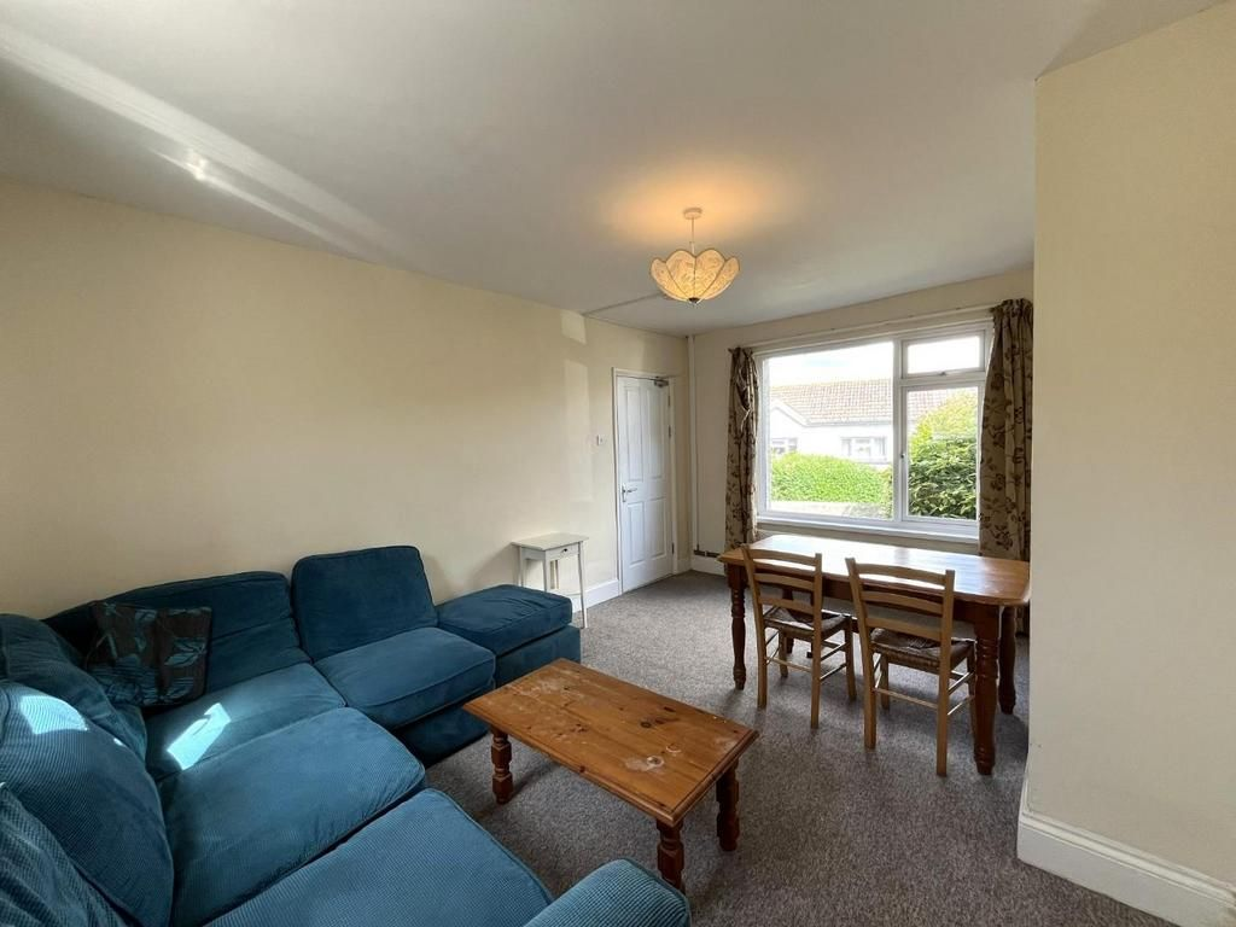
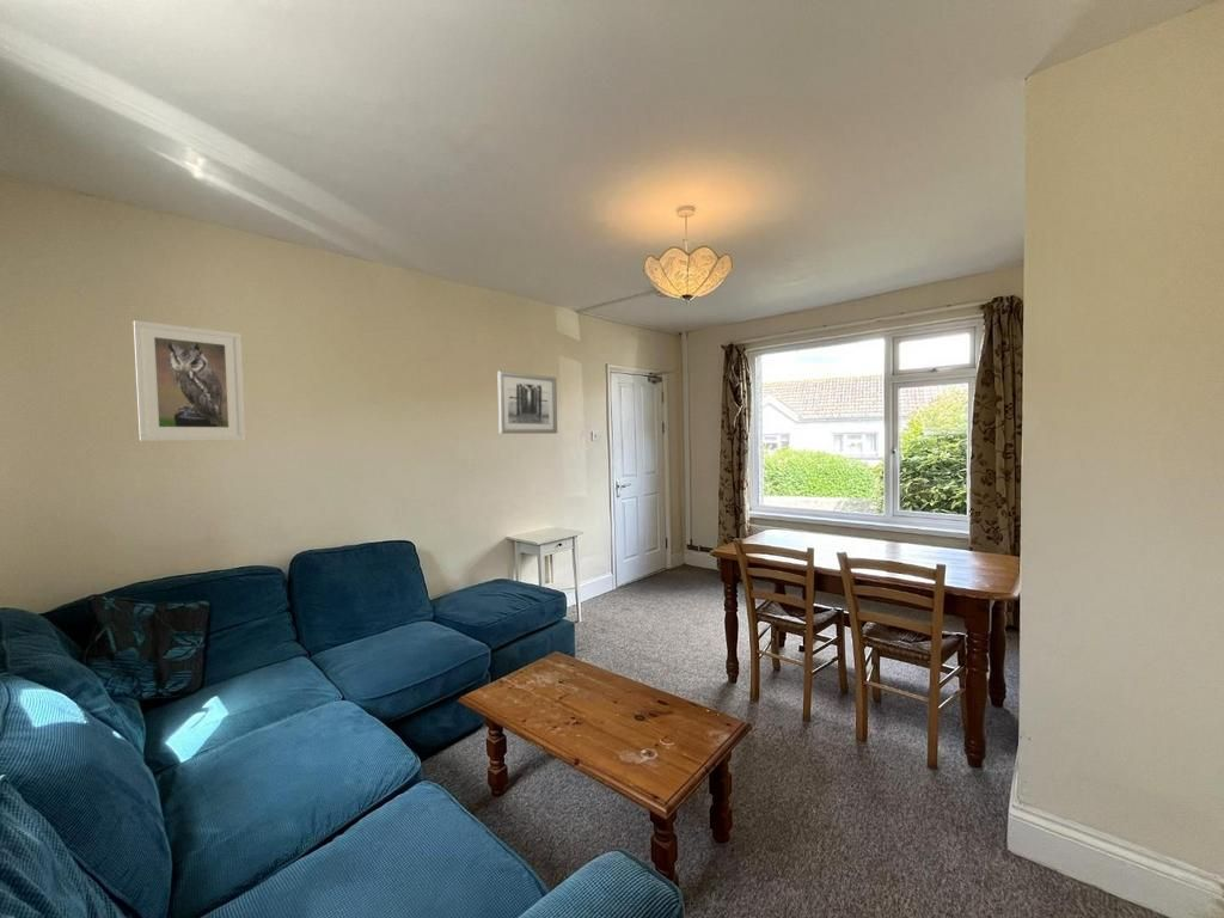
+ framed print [133,319,246,442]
+ wall art [496,371,558,435]
